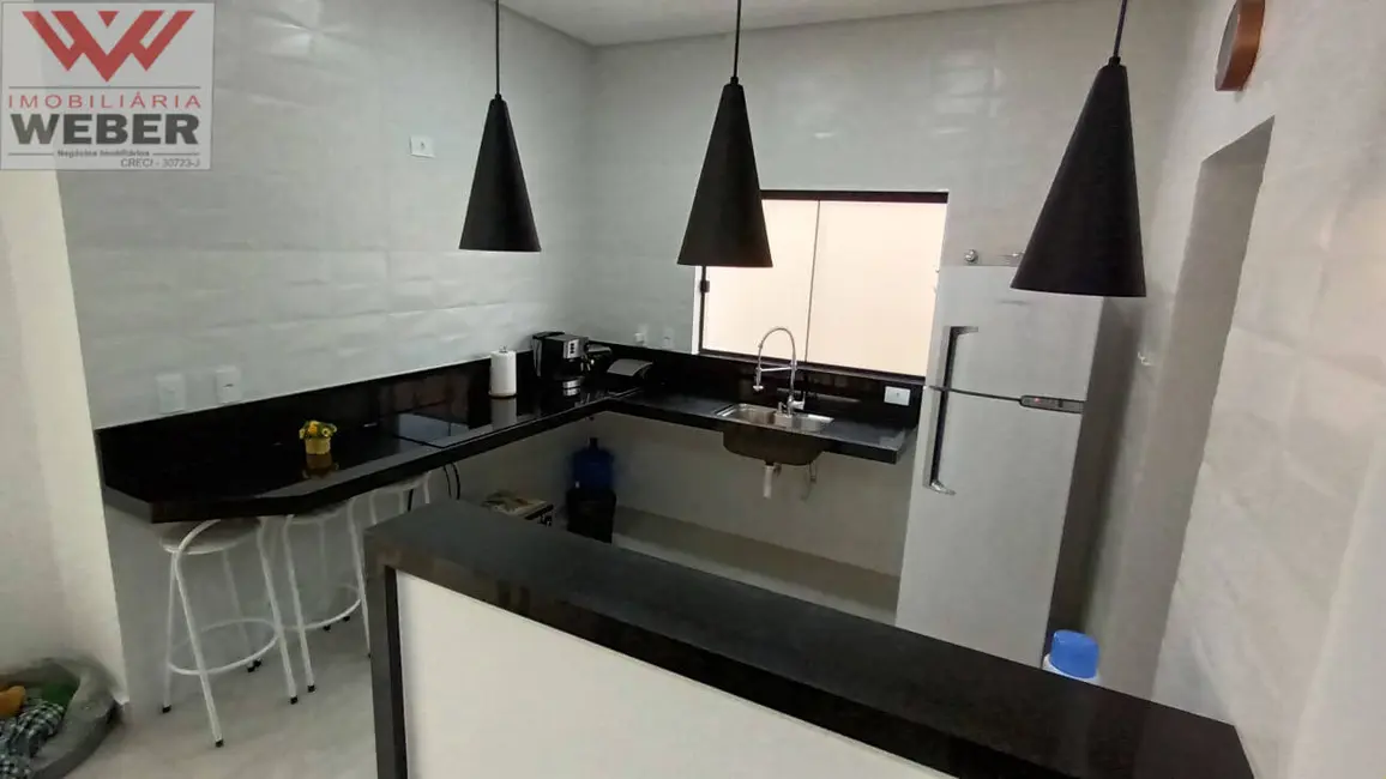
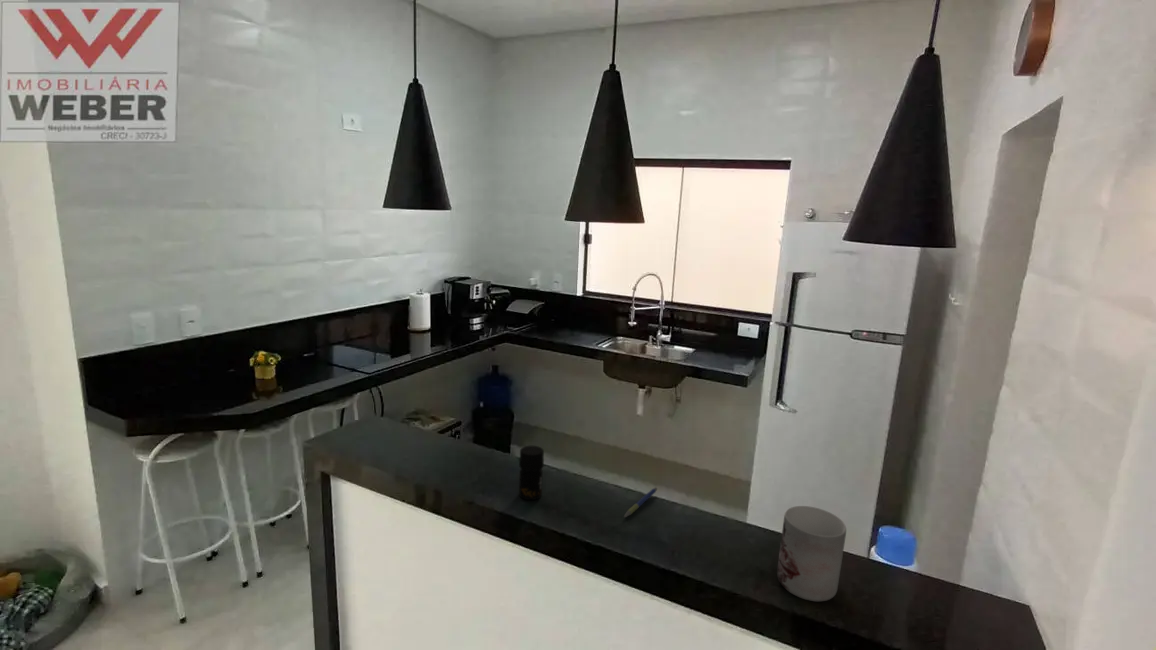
+ jar [518,445,545,501]
+ mug [776,505,847,602]
+ pen [623,486,658,518]
